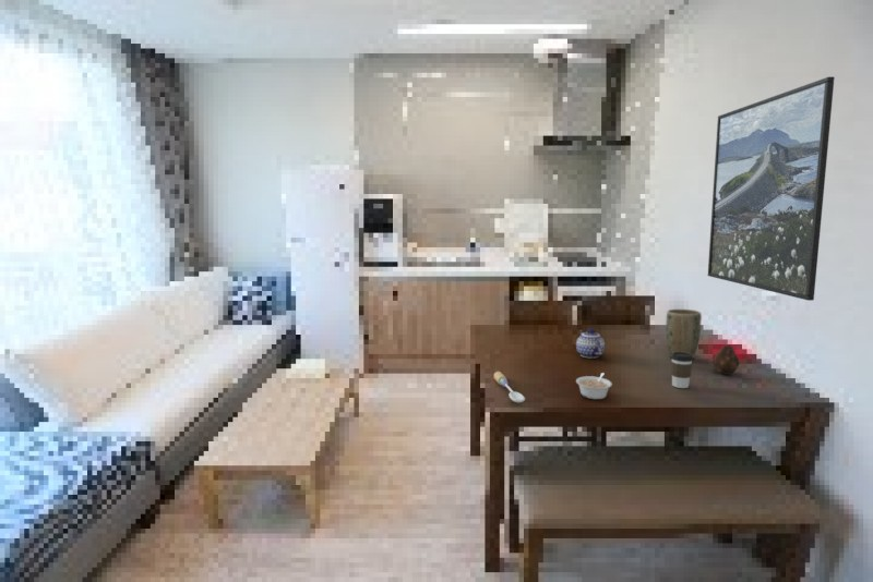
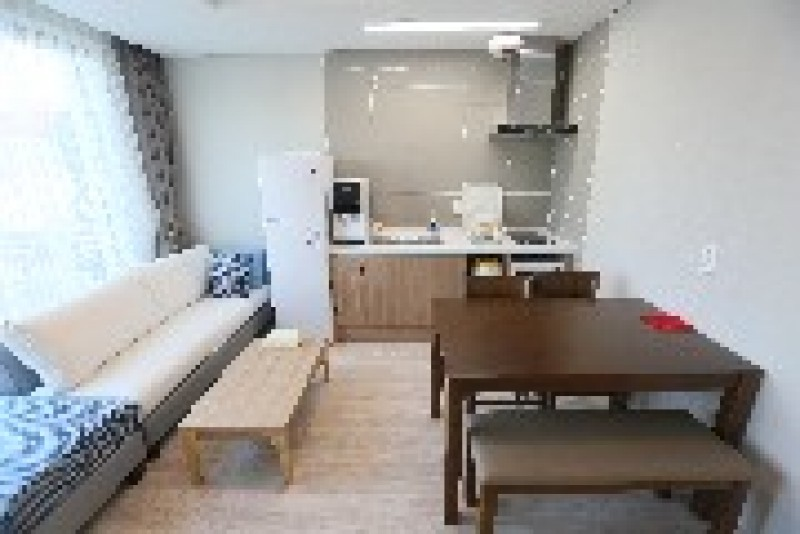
- legume [575,372,613,400]
- spoon [493,371,526,403]
- teapot [575,327,606,360]
- coffee cup [670,352,694,389]
- fruit [713,343,740,376]
- plant pot [665,308,703,360]
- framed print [707,75,836,302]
